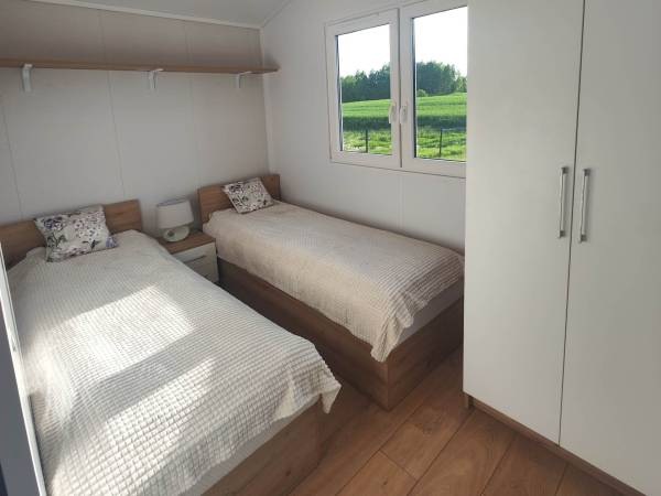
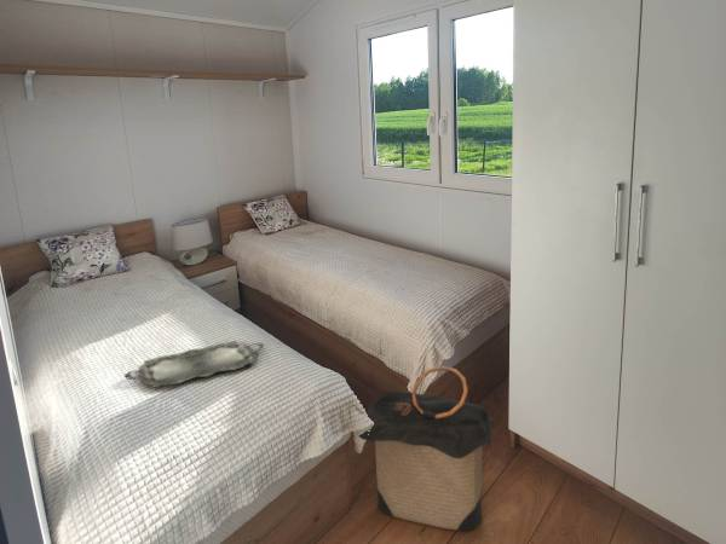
+ serving tray [123,340,265,389]
+ laundry hamper [357,365,495,532]
